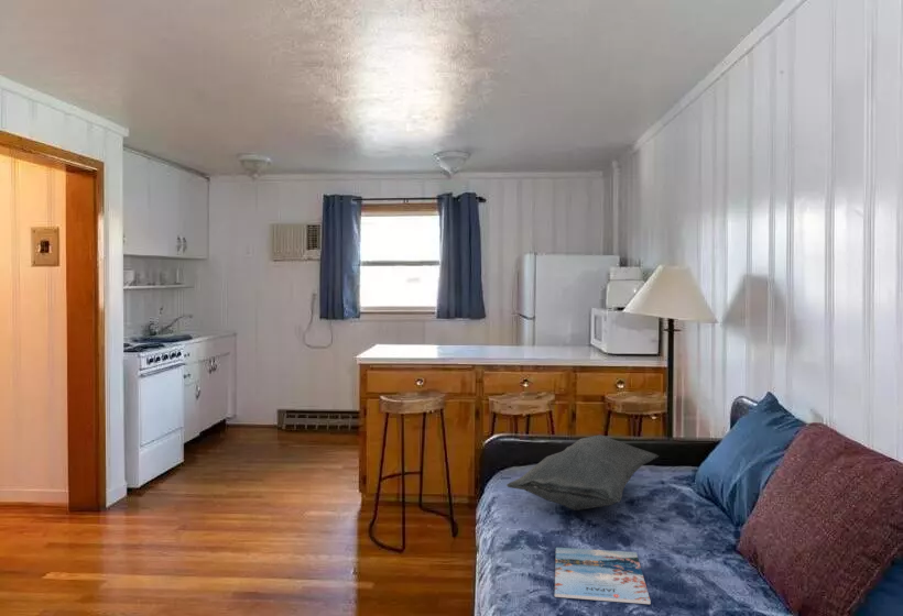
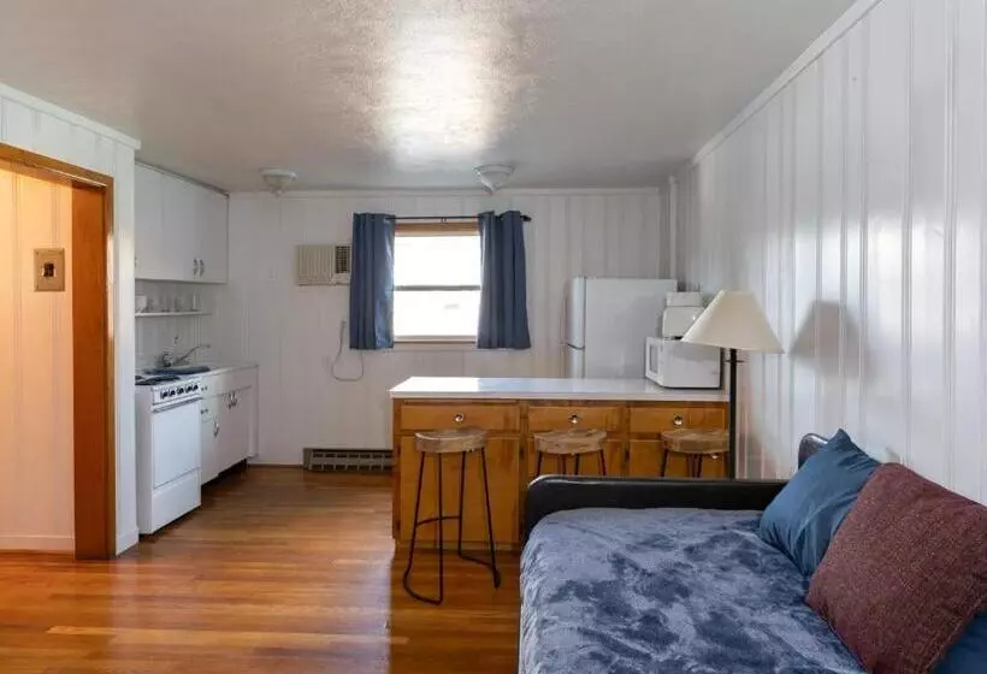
- cushion [505,433,660,512]
- magazine [554,547,652,605]
